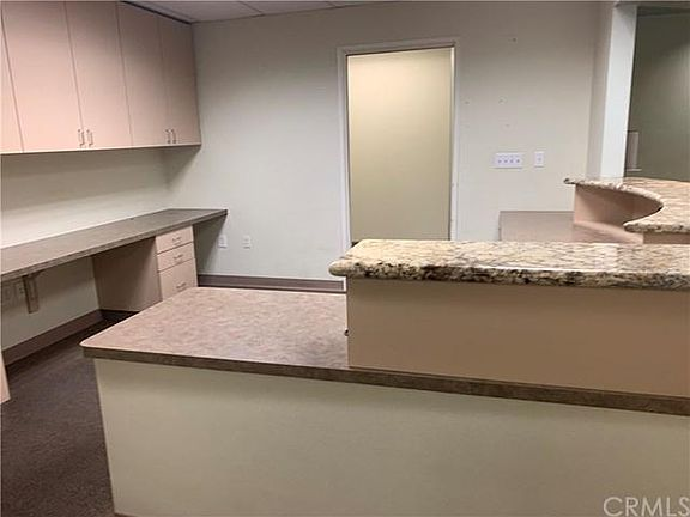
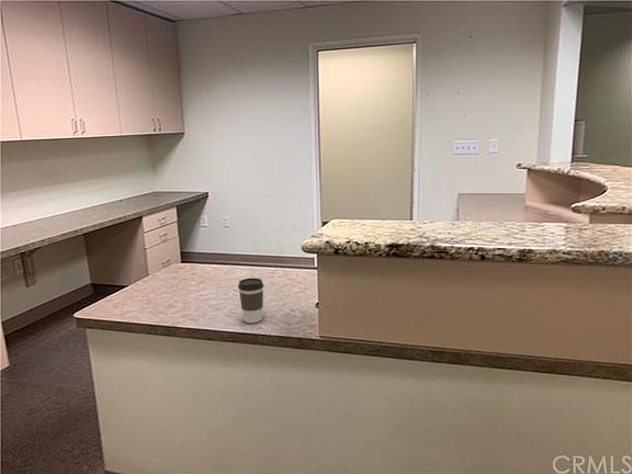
+ coffee cup [237,276,264,324]
